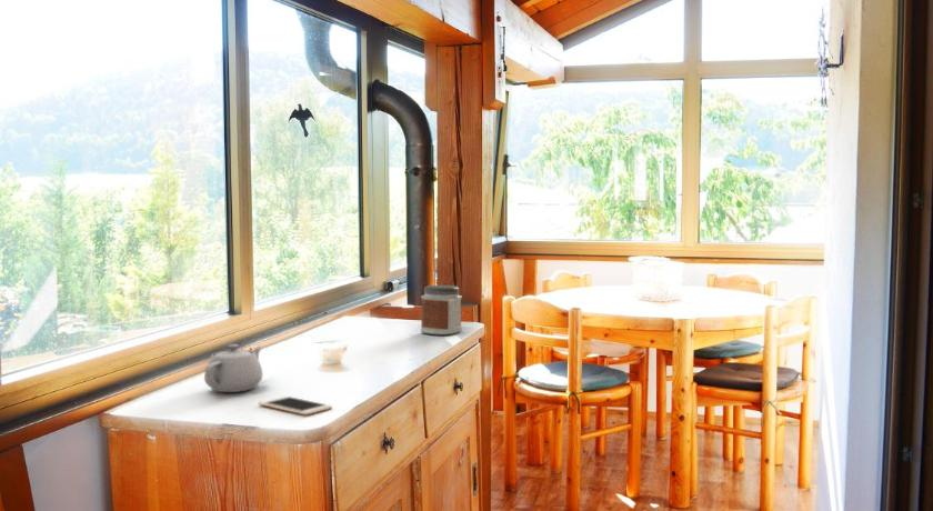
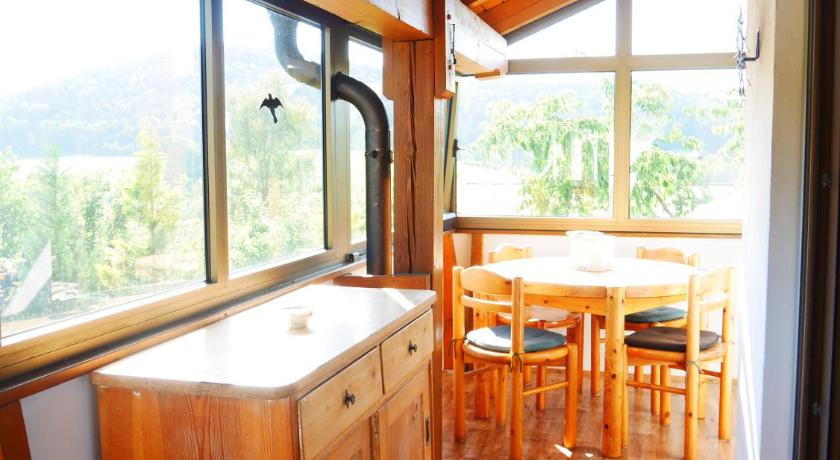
- jar [420,284,463,335]
- teapot [203,343,263,393]
- cell phone [258,394,333,417]
